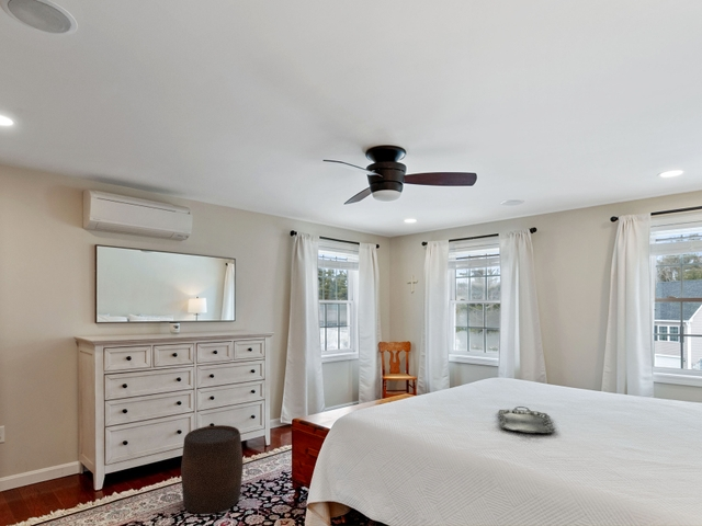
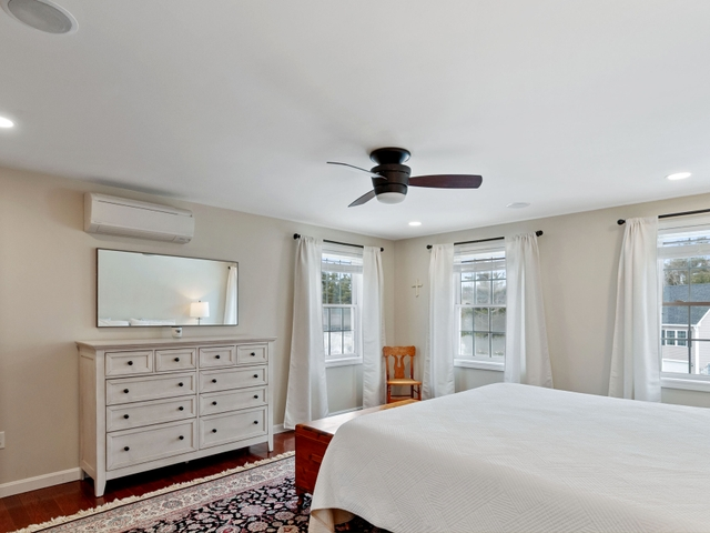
- serving tray [497,405,556,434]
- stool [180,424,245,515]
